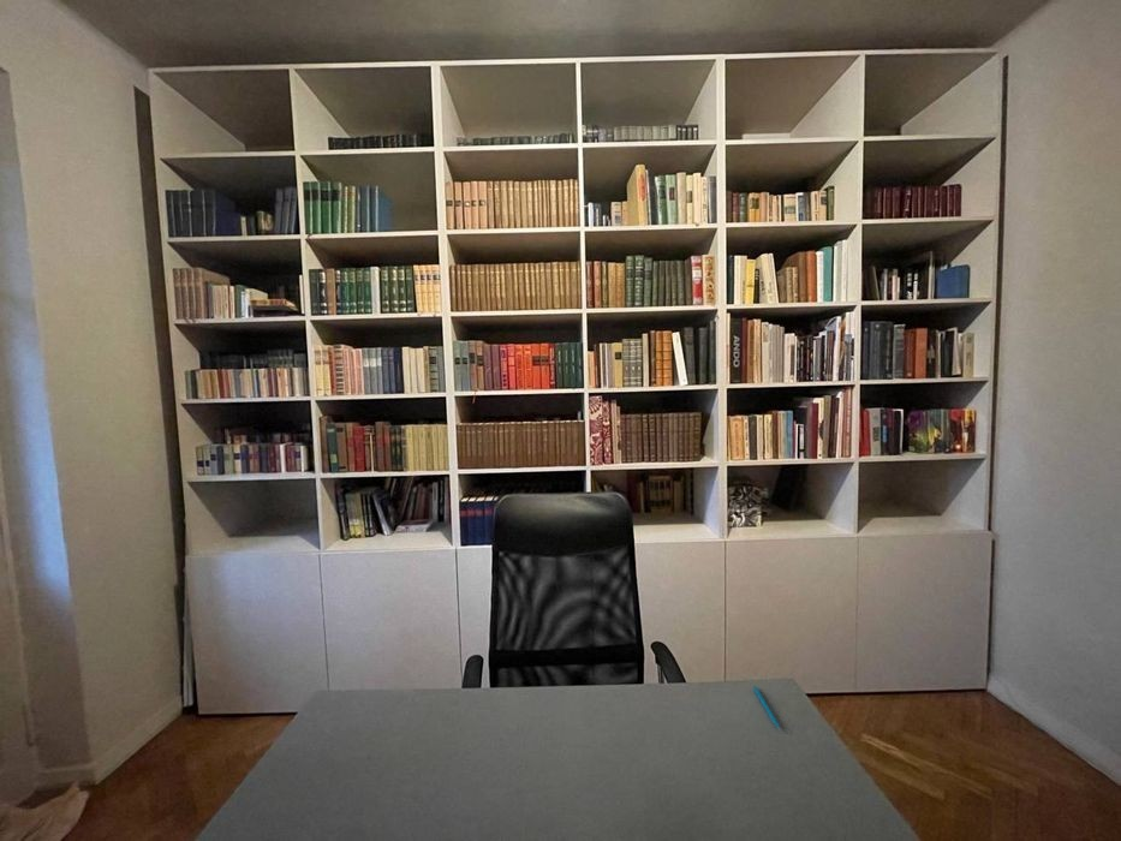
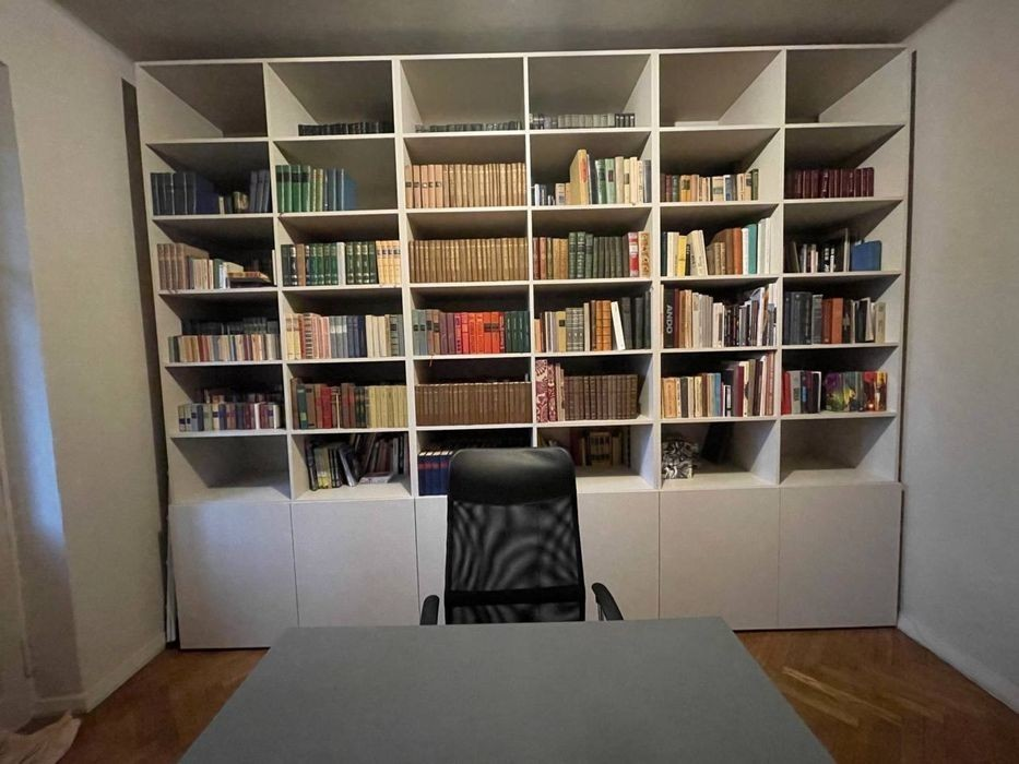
- pen [752,685,781,730]
